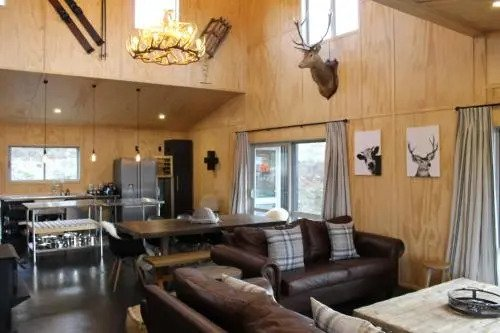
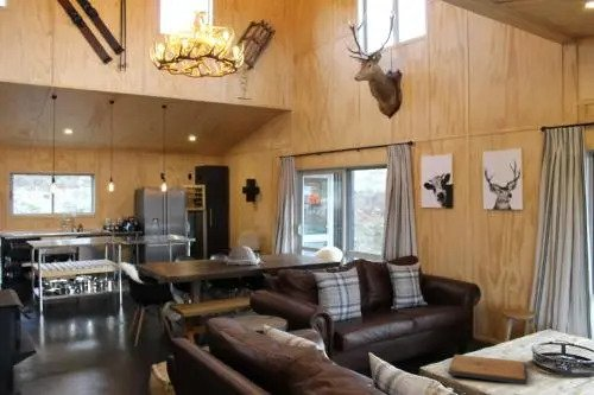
+ religious icon [447,353,527,386]
